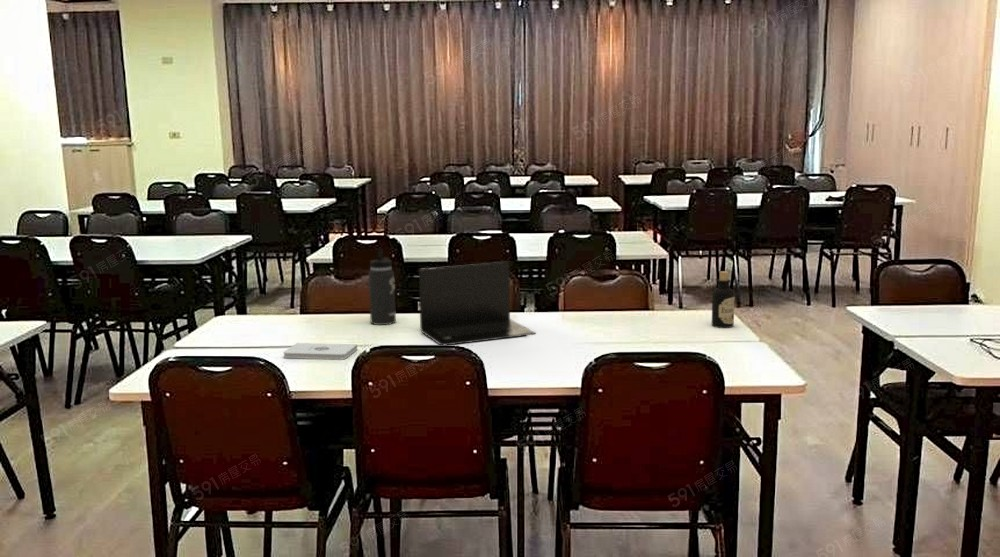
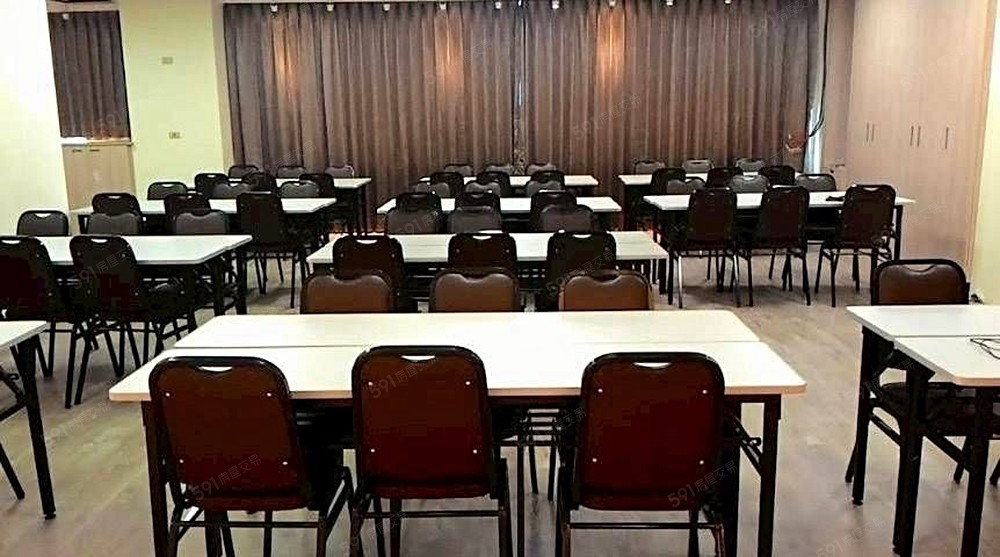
- thermos bottle [367,248,397,326]
- laptop [418,261,536,346]
- notepad [282,342,358,360]
- bottle [711,270,736,329]
